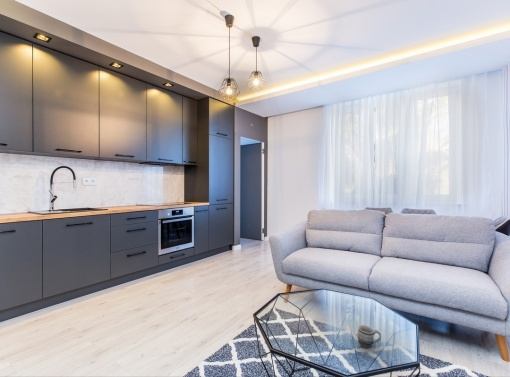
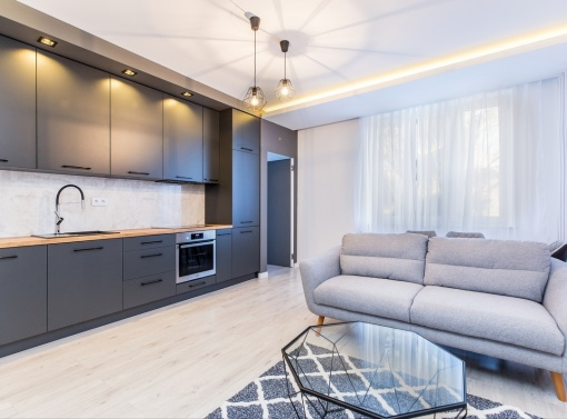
- mug [356,324,382,349]
